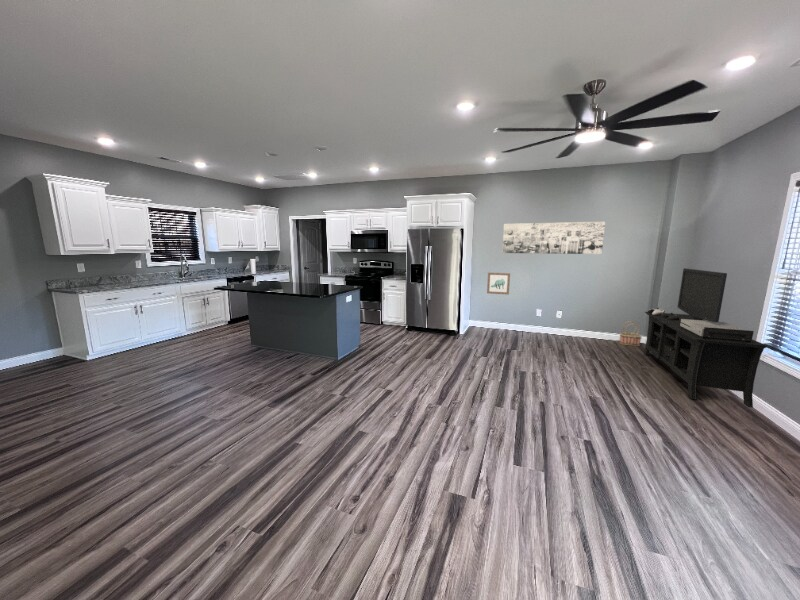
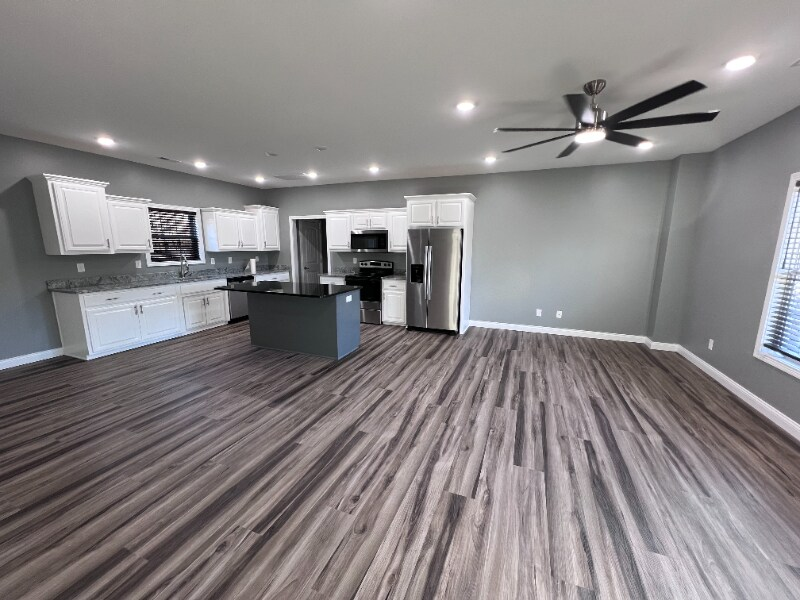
- basket [618,320,643,347]
- wall art [501,221,606,255]
- media console [642,267,768,409]
- wall art [486,272,511,296]
